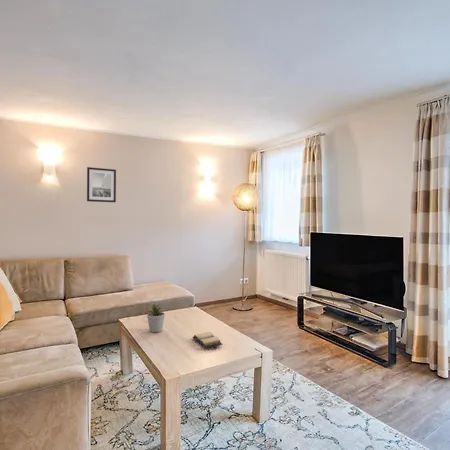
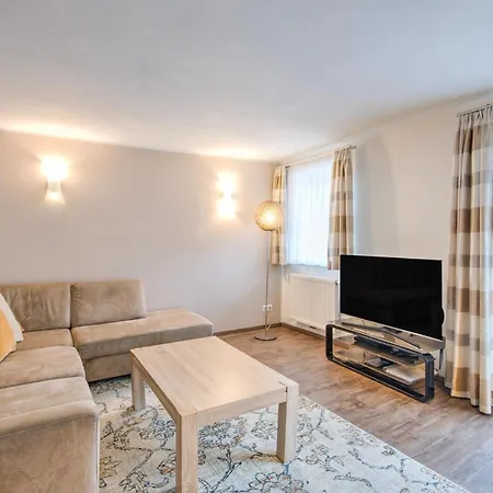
- hardback book [192,331,224,350]
- wall art [86,166,117,203]
- potted plant [146,302,166,333]
